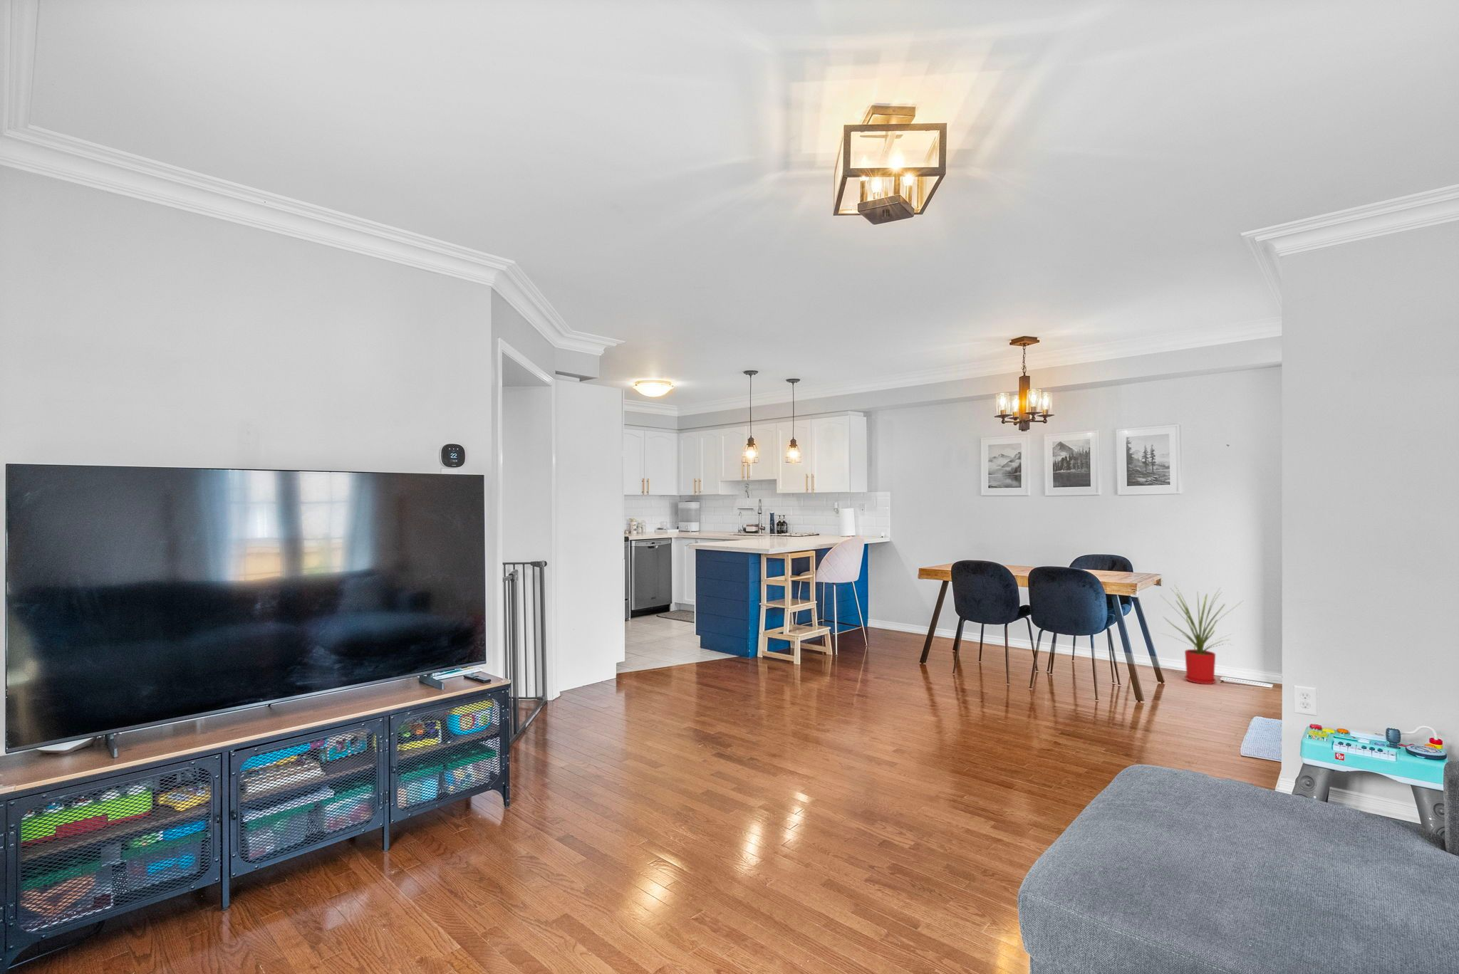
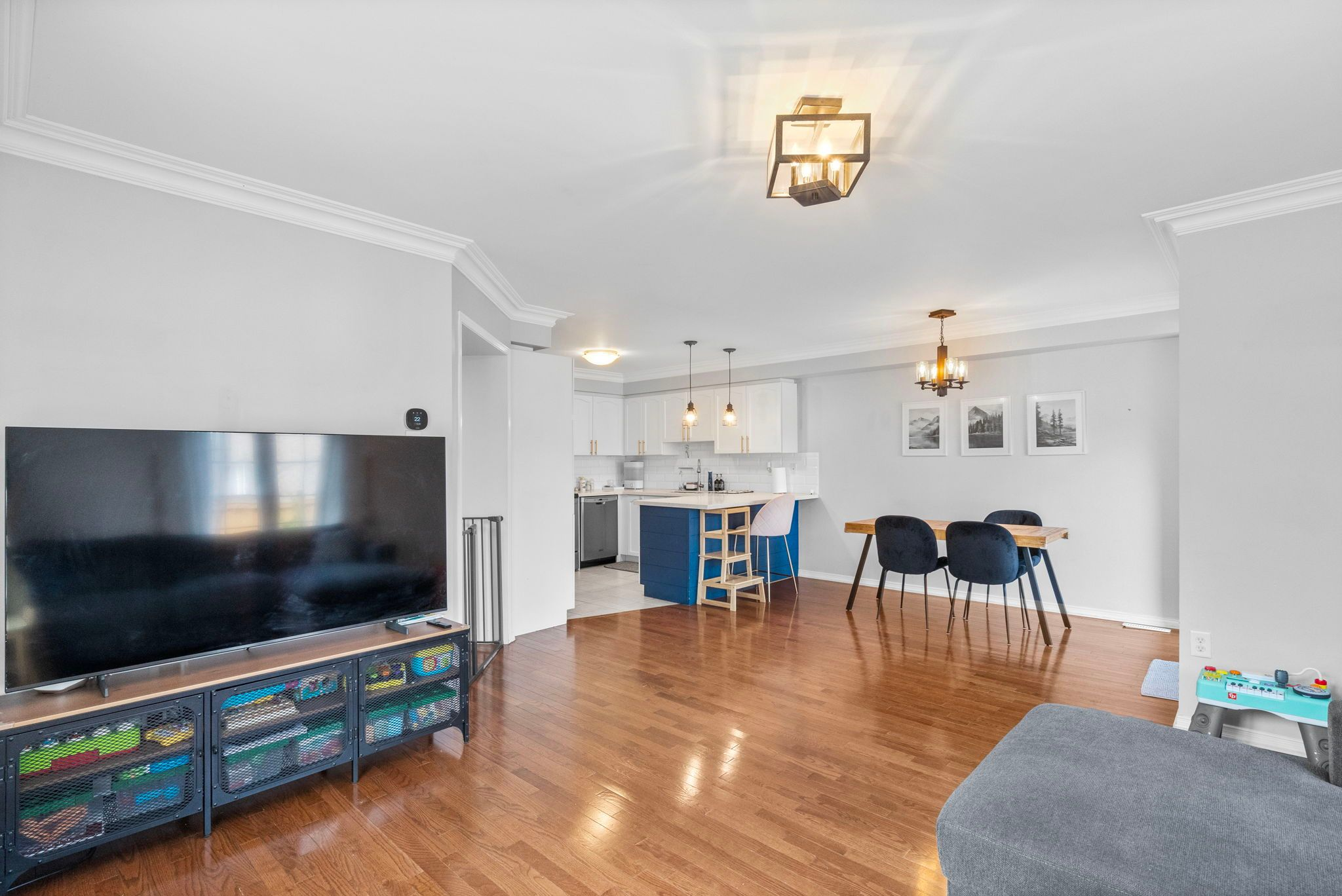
- house plant [1158,585,1243,685]
